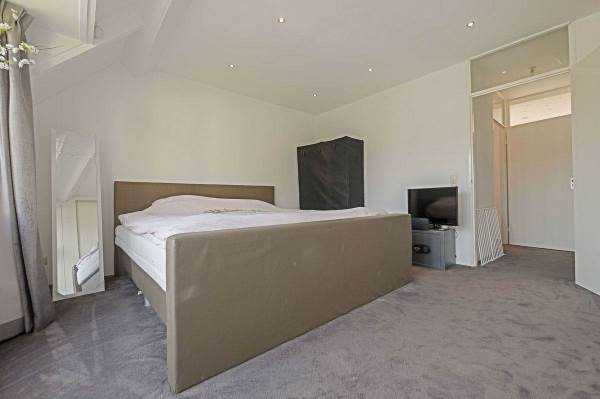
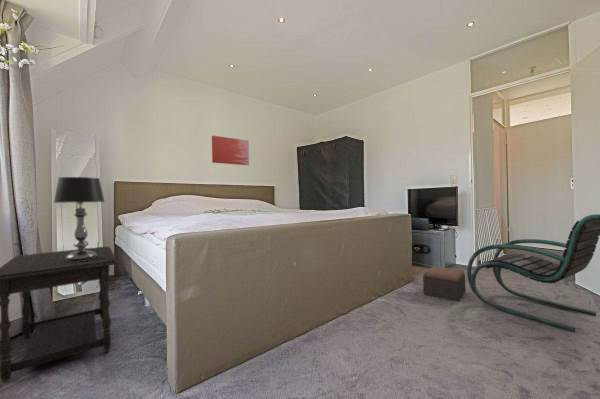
+ table lamp [53,176,106,262]
+ lounge chair [466,213,600,333]
+ wall art [211,135,250,166]
+ side table [0,245,119,384]
+ footstool [422,265,466,302]
